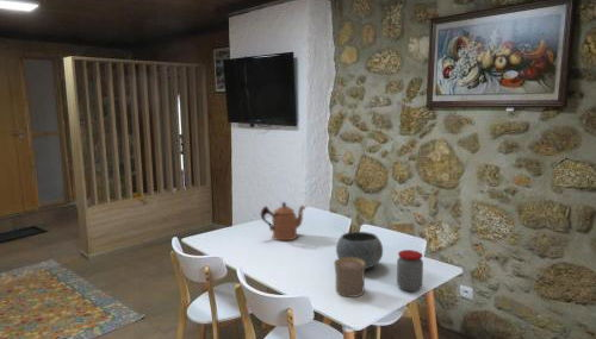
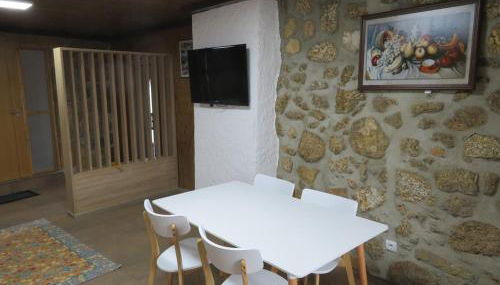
- coffeepot [260,201,306,241]
- jar [396,249,424,293]
- bowl [335,231,384,270]
- cup [333,257,366,299]
